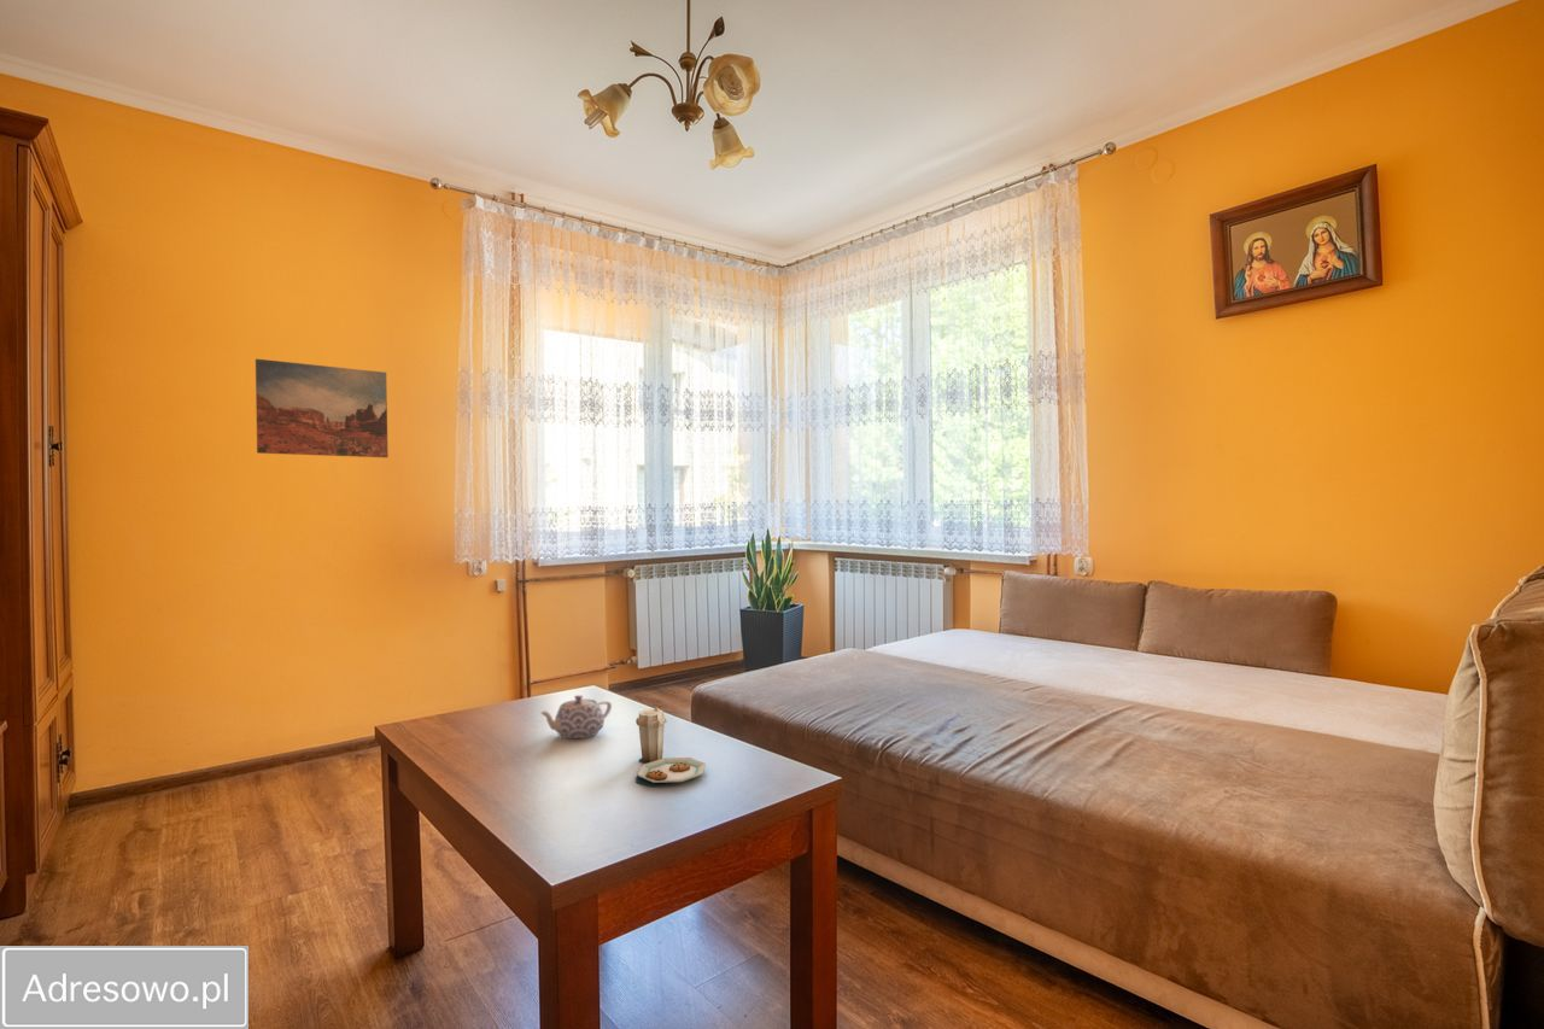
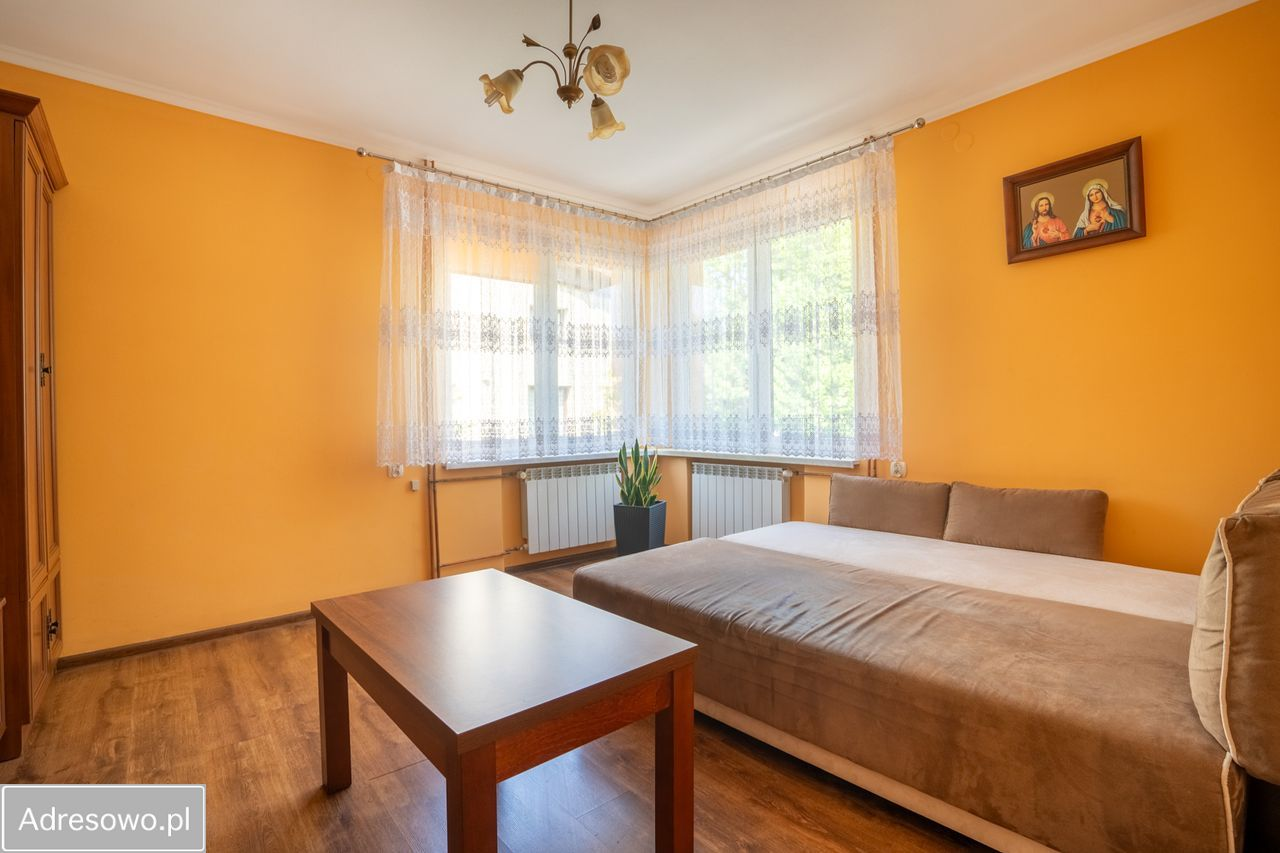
- teapot [538,694,613,739]
- wall art [255,357,390,458]
- plate [634,707,707,788]
